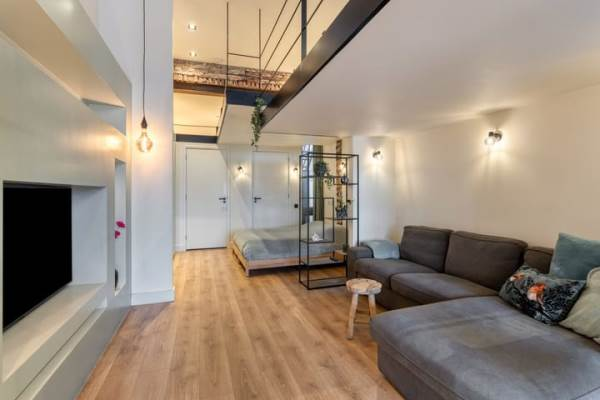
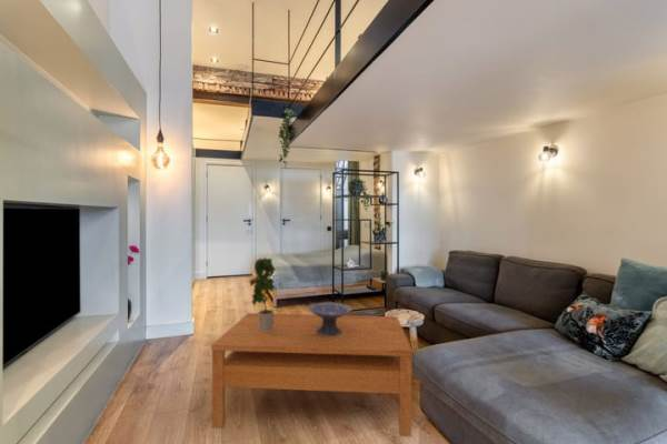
+ decorative bowl [307,301,352,336]
+ potted plant [248,255,277,332]
+ coffee table [210,312,414,437]
